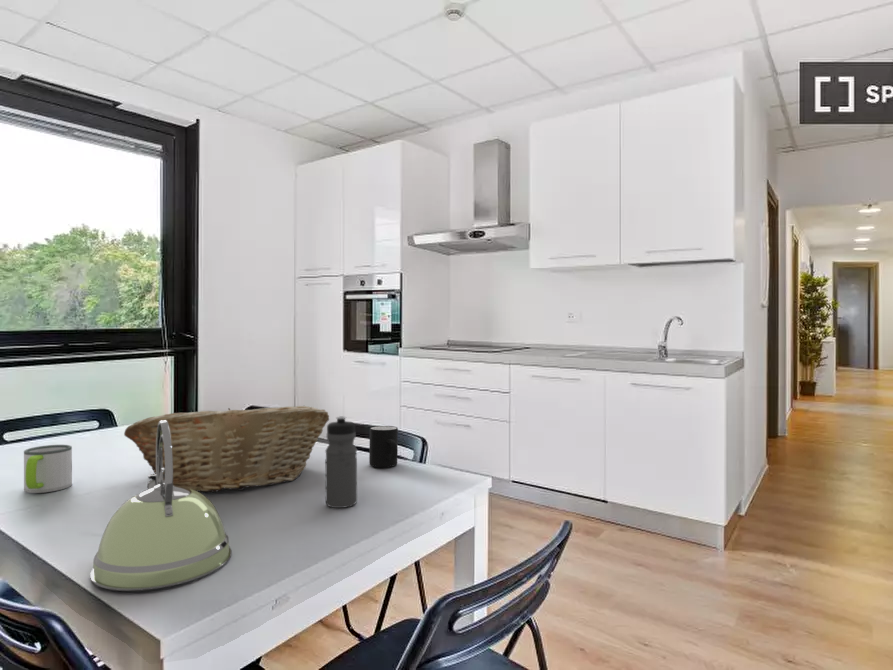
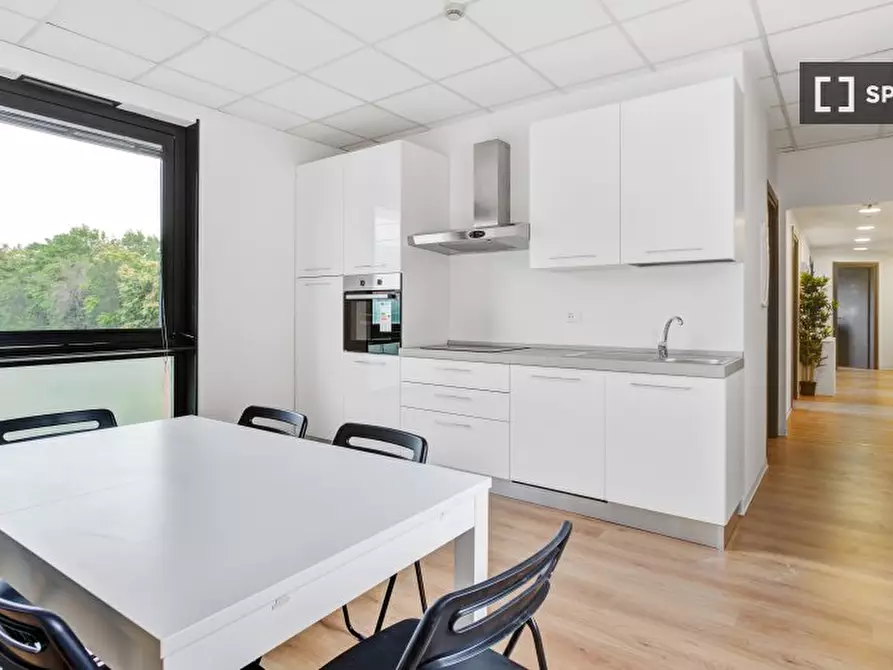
- water bottle [324,415,358,509]
- fruit basket [123,405,330,493]
- kettle [89,421,232,592]
- mug [368,425,399,468]
- mug [23,444,73,494]
